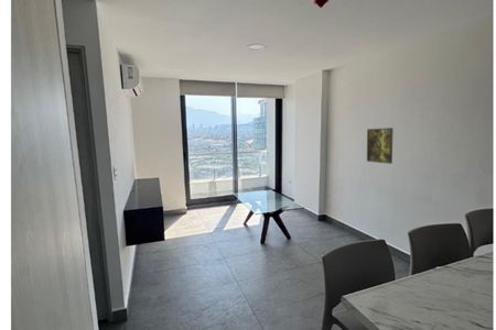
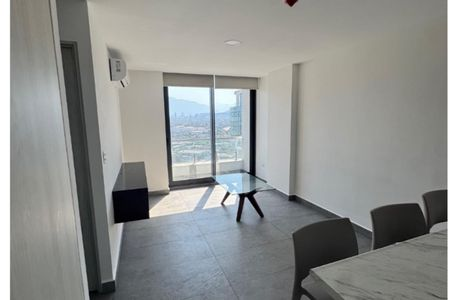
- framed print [366,127,395,165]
